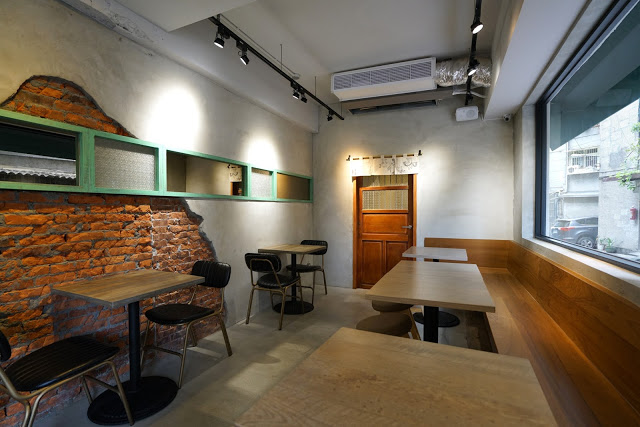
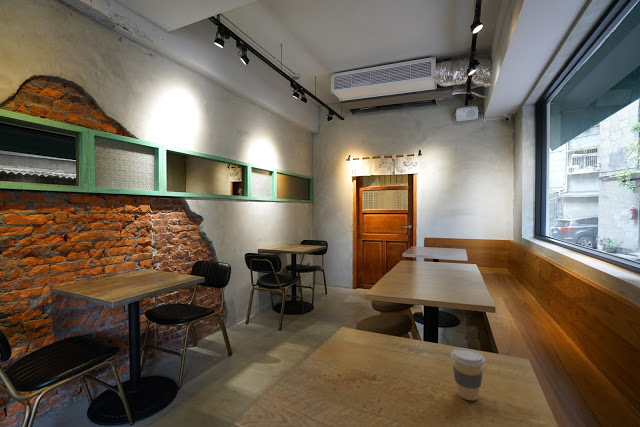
+ coffee cup [450,347,486,401]
